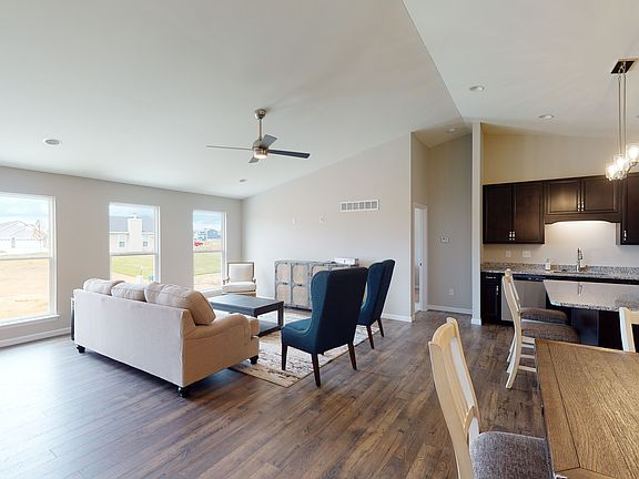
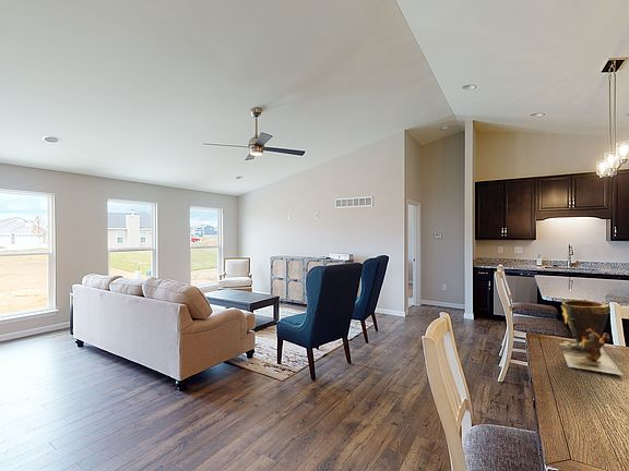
+ clay pot [559,299,624,376]
